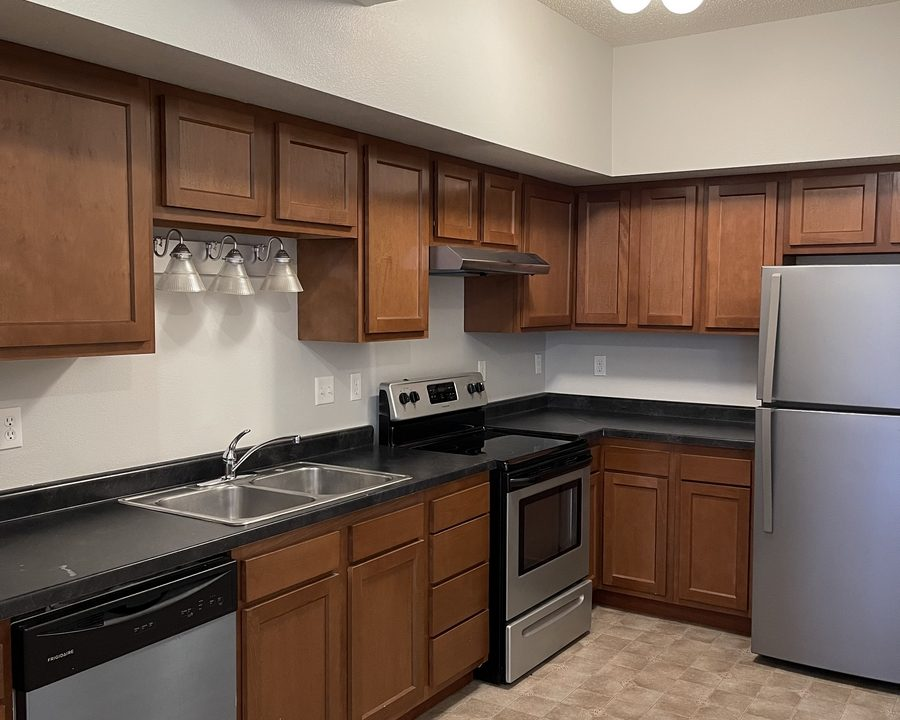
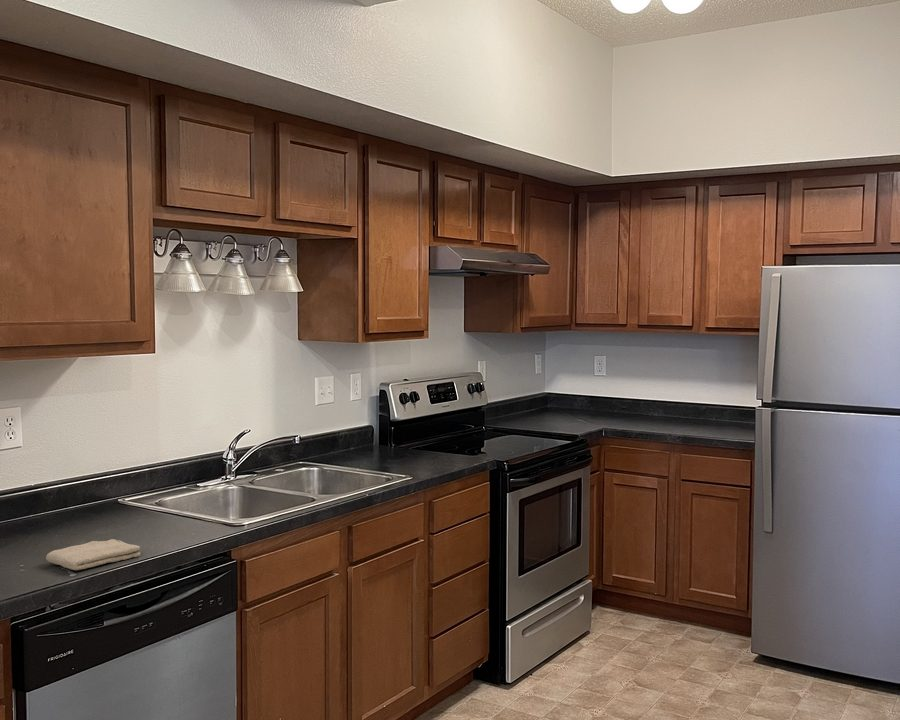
+ washcloth [45,538,141,571]
